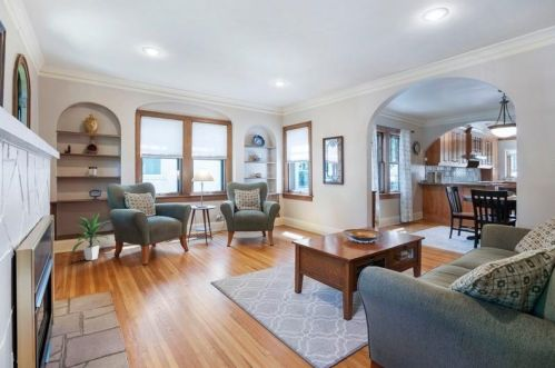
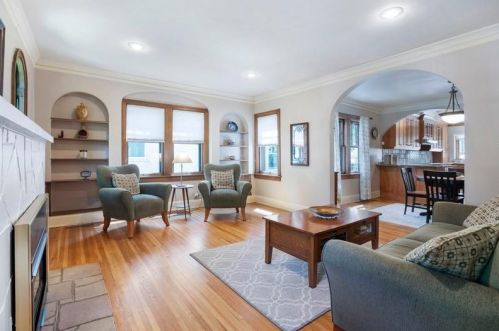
- indoor plant [71,212,111,261]
